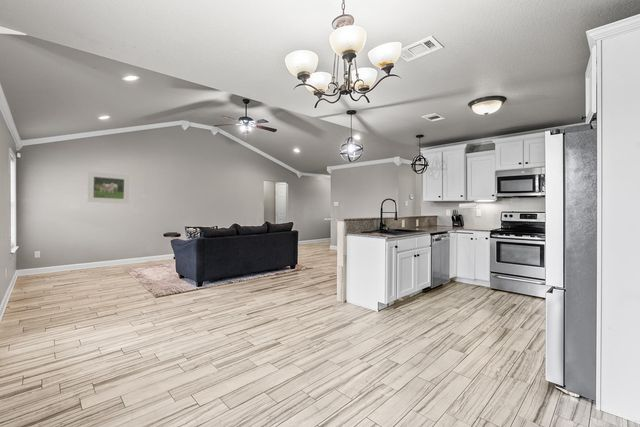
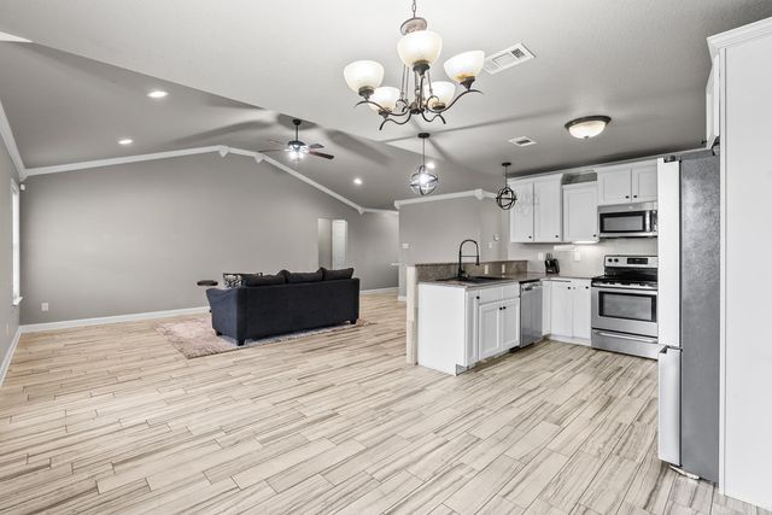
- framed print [87,171,130,204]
